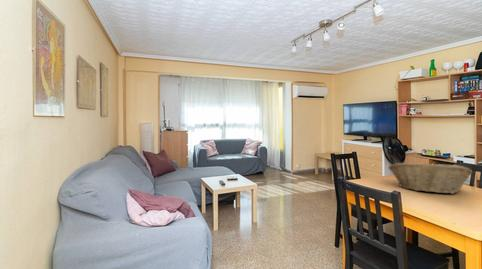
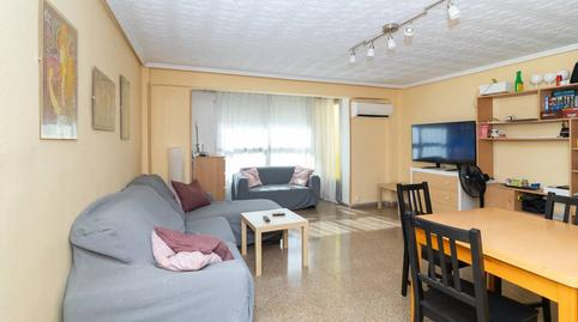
- fruit basket [388,162,473,195]
